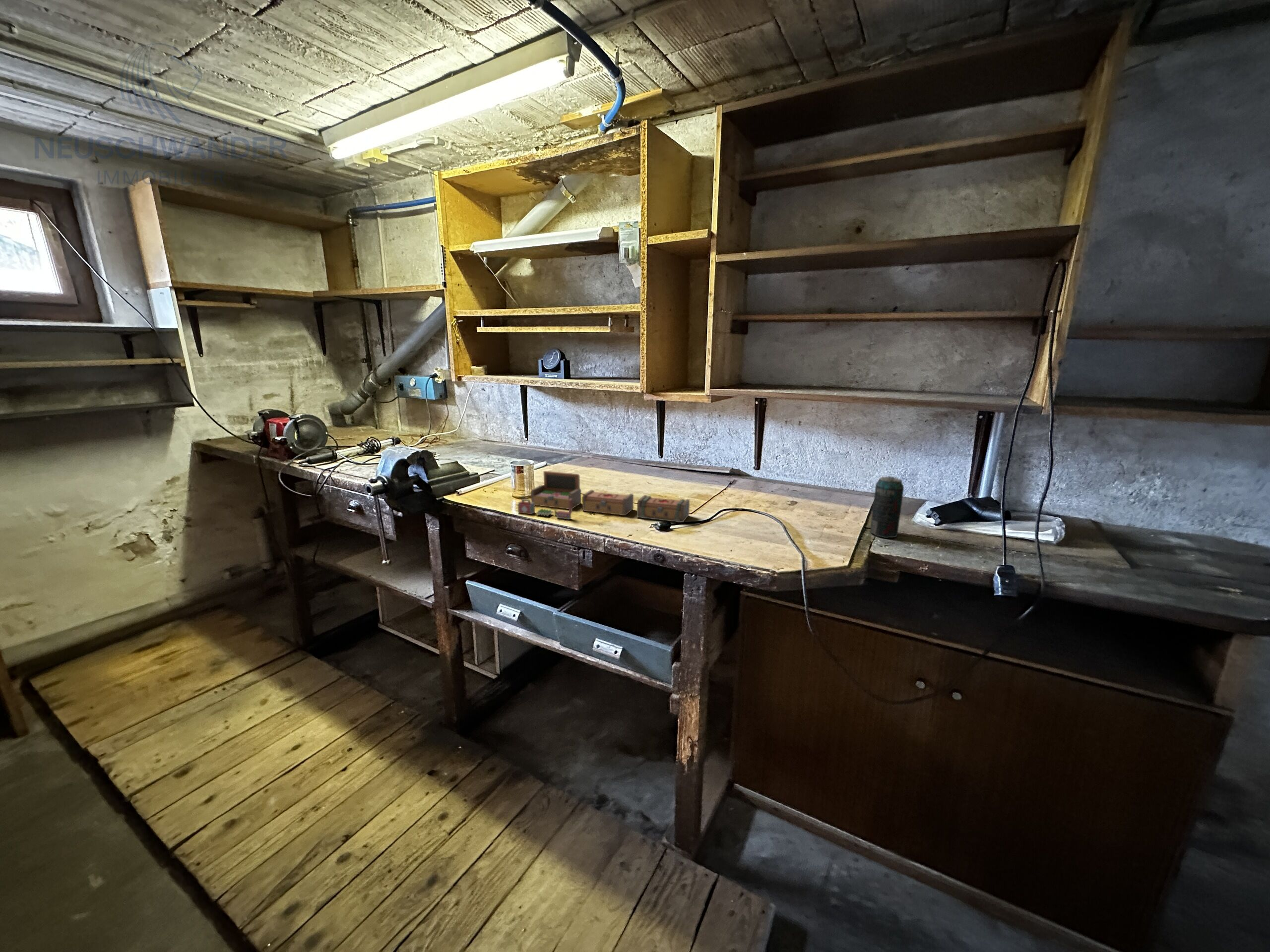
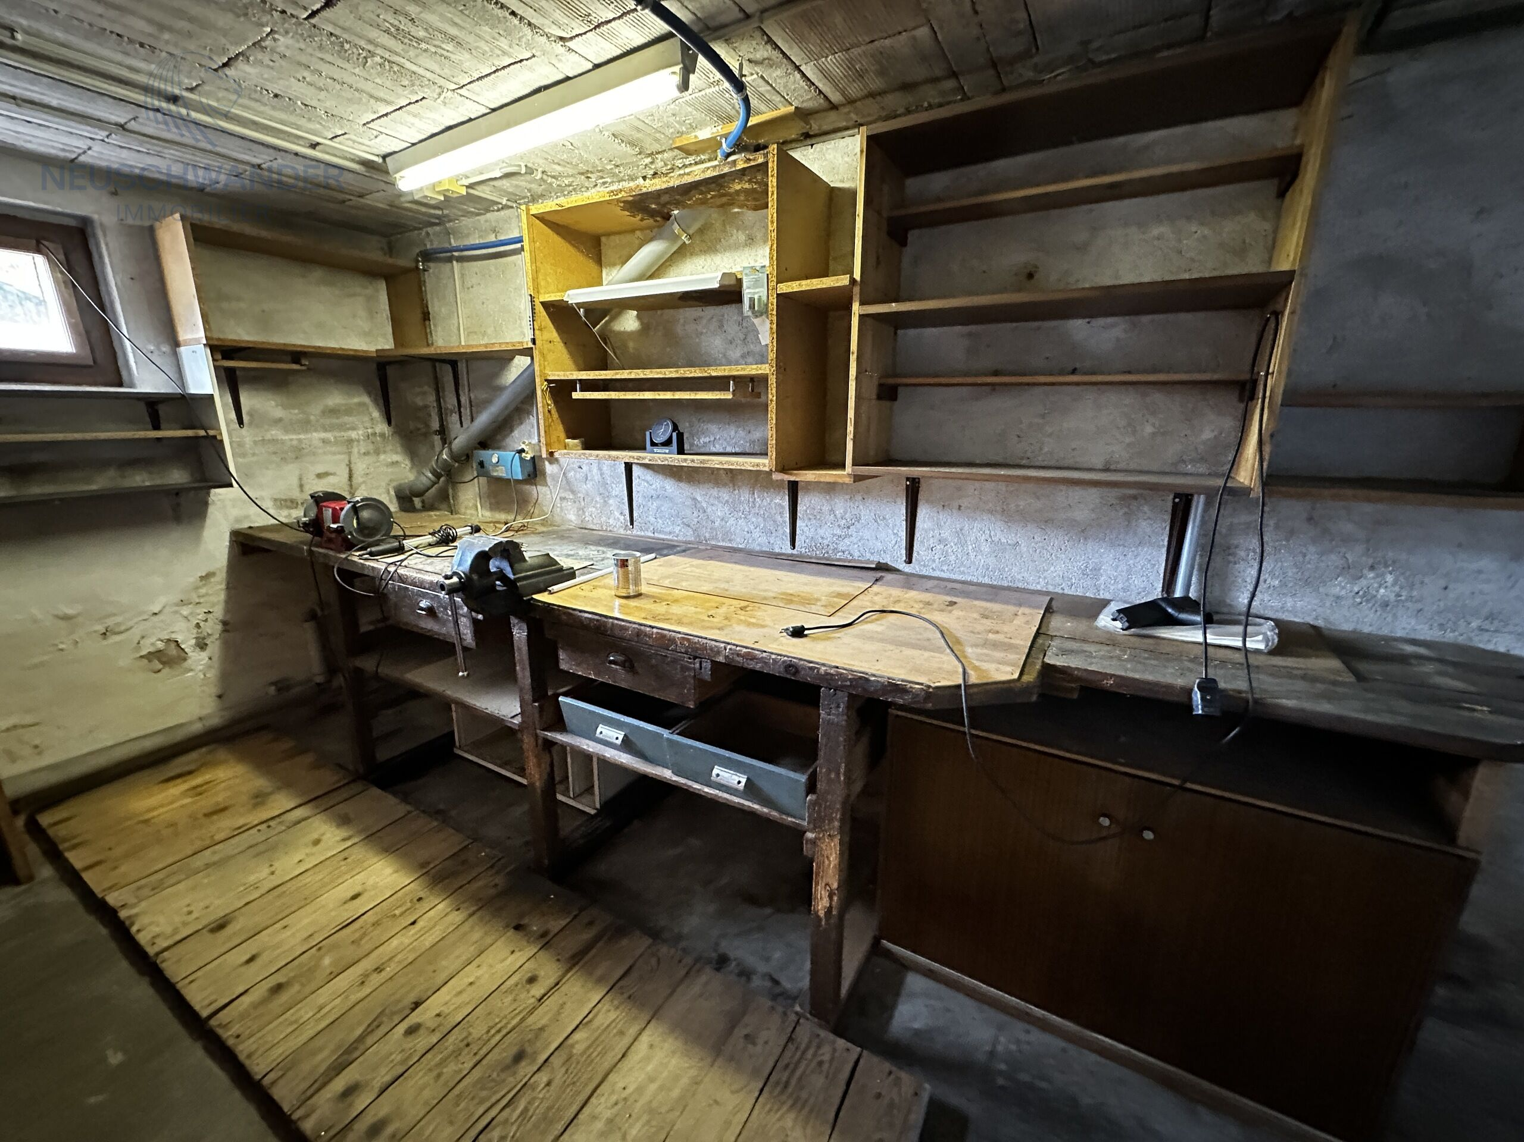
- tool box [517,471,690,523]
- beverage can [870,476,904,538]
